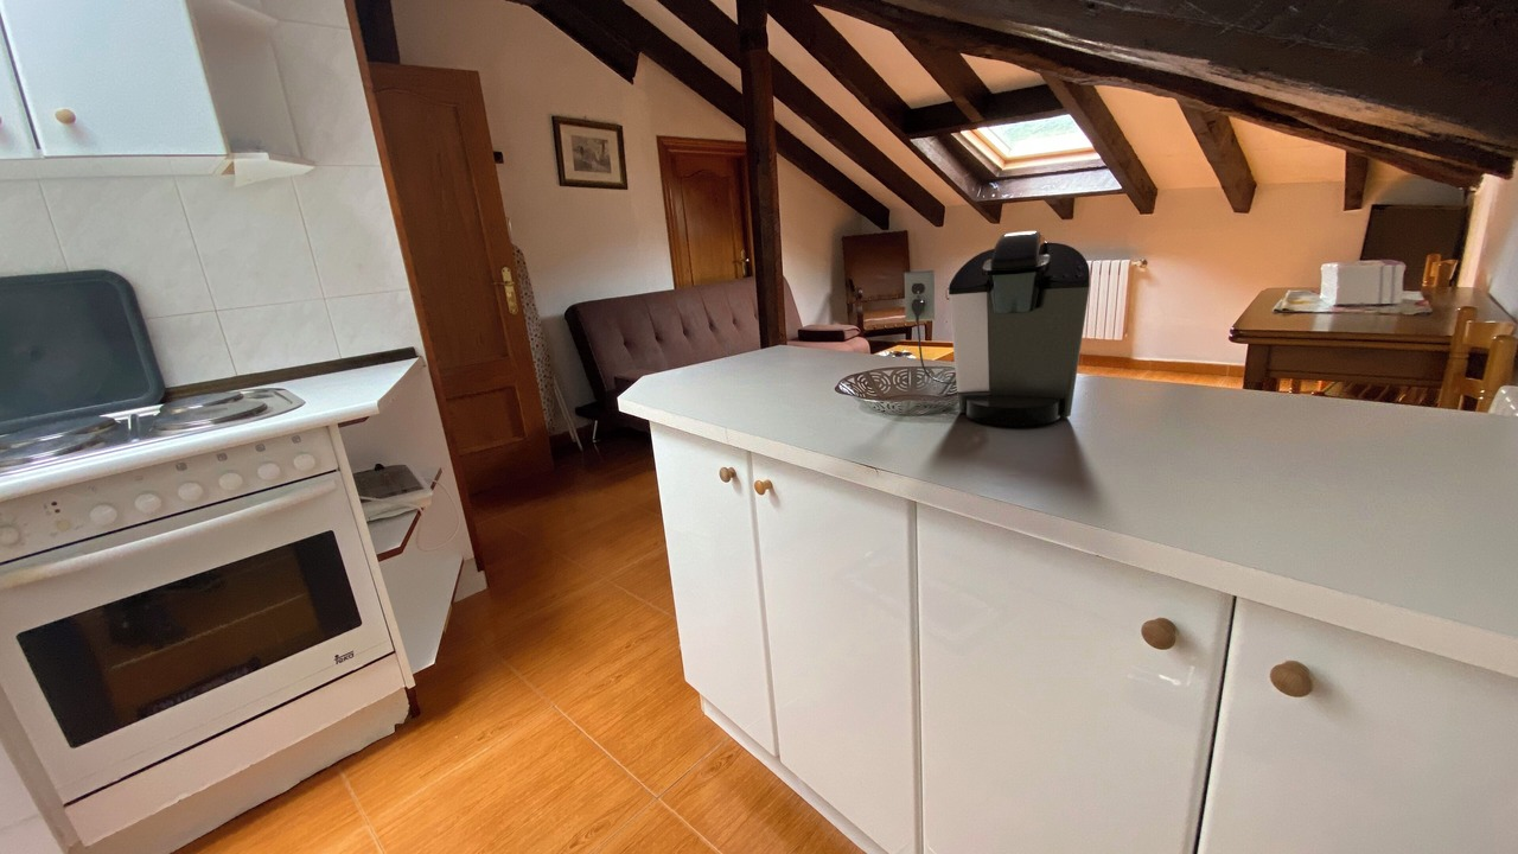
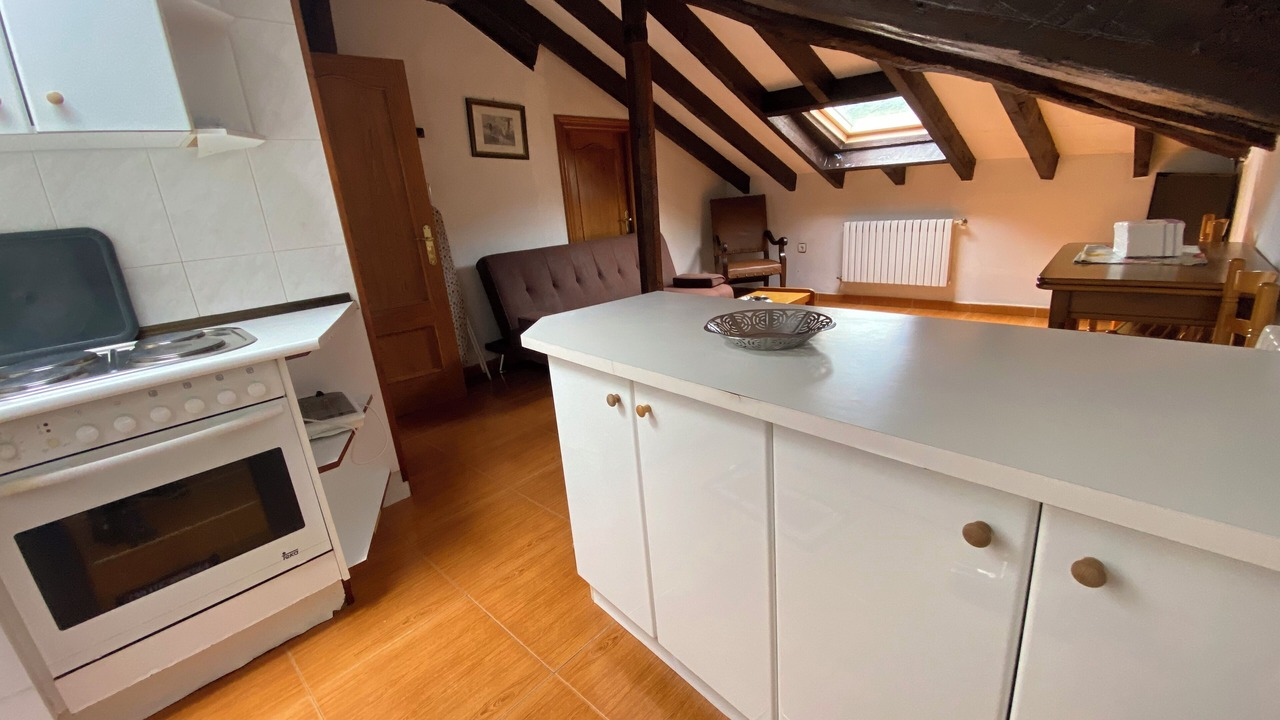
- coffee maker [904,230,1091,427]
